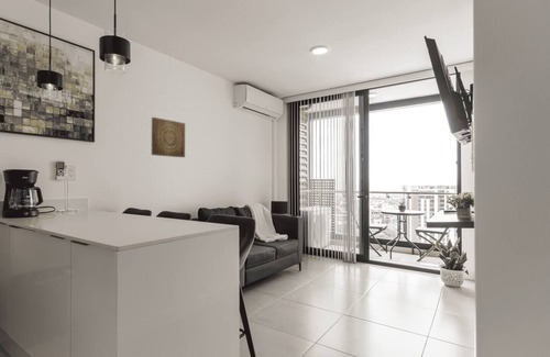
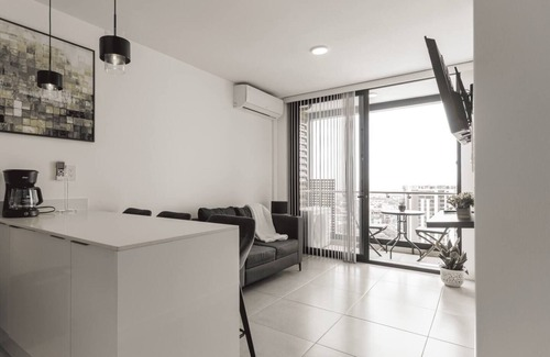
- wall art [151,116,186,158]
